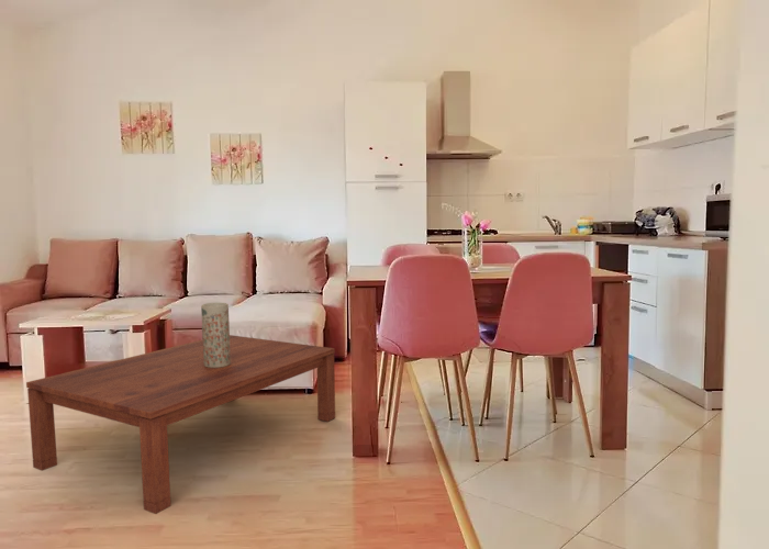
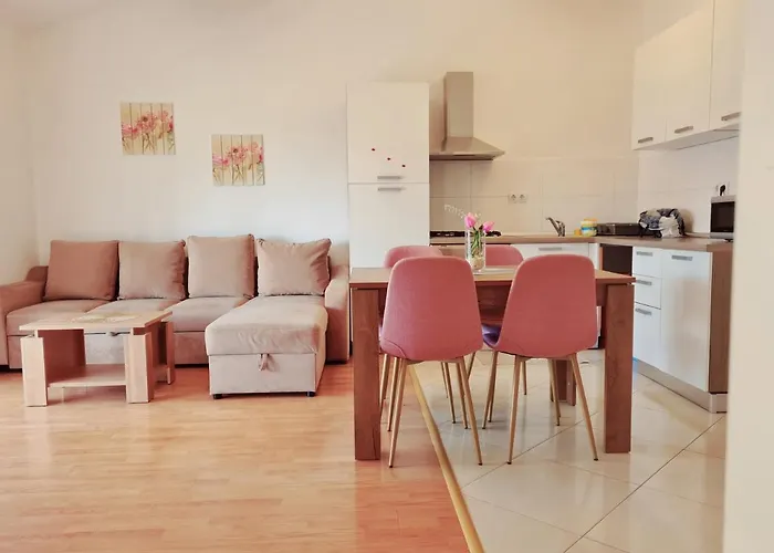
- vase [200,302,231,368]
- coffee table [25,334,336,515]
